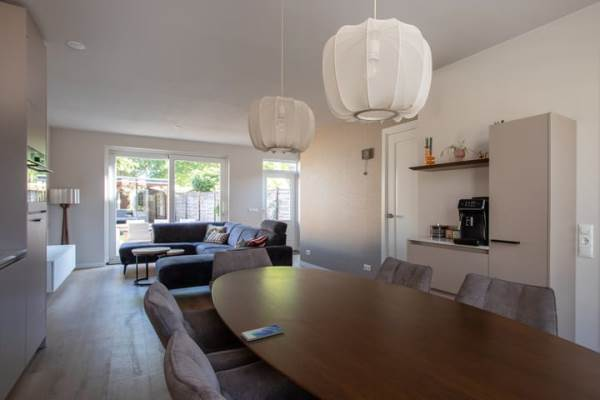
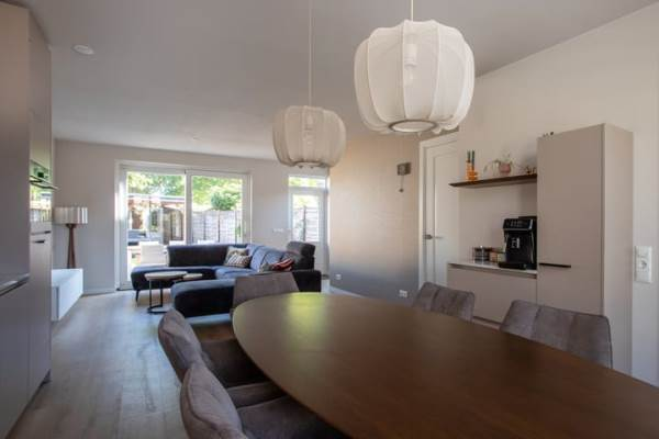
- smartphone [240,324,284,342]
